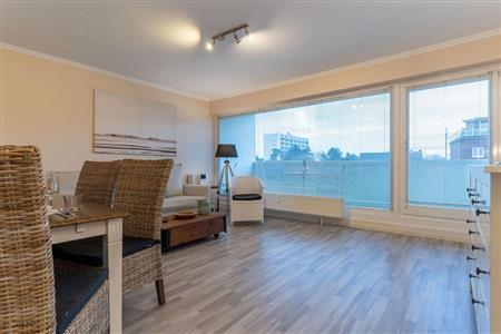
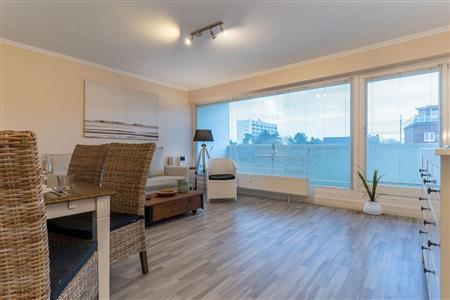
+ house plant [353,163,389,216]
